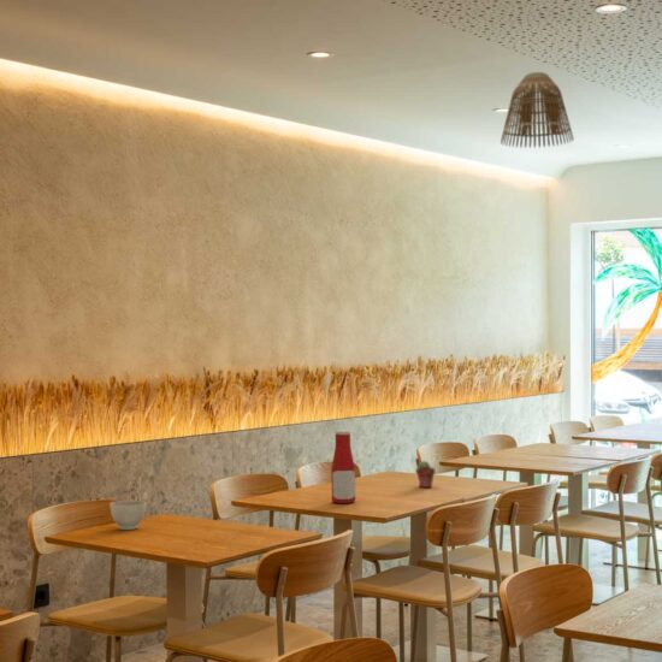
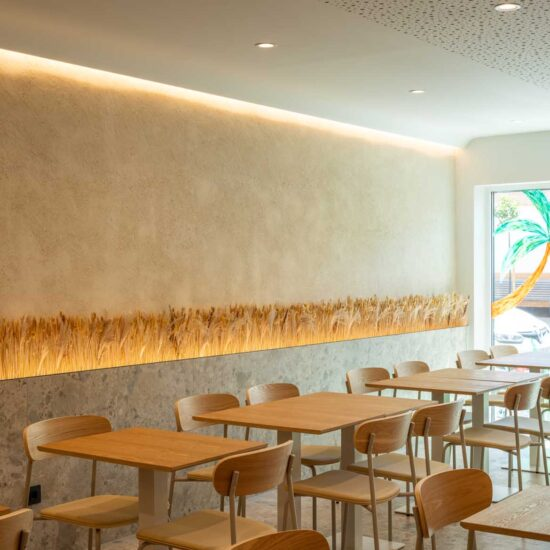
- bottle [330,430,356,504]
- lamp shade [500,71,575,149]
- bowl [108,500,147,531]
- potted succulent [414,460,437,489]
